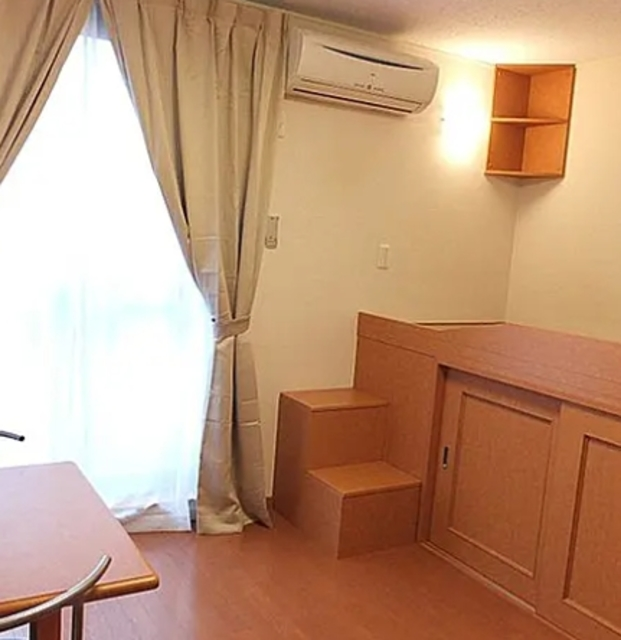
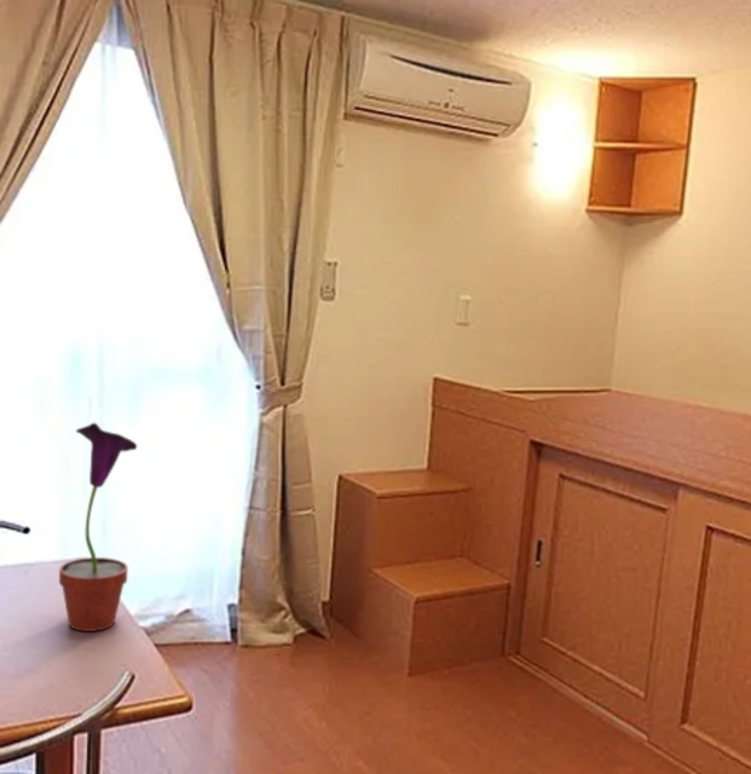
+ potted flower [58,422,138,633]
